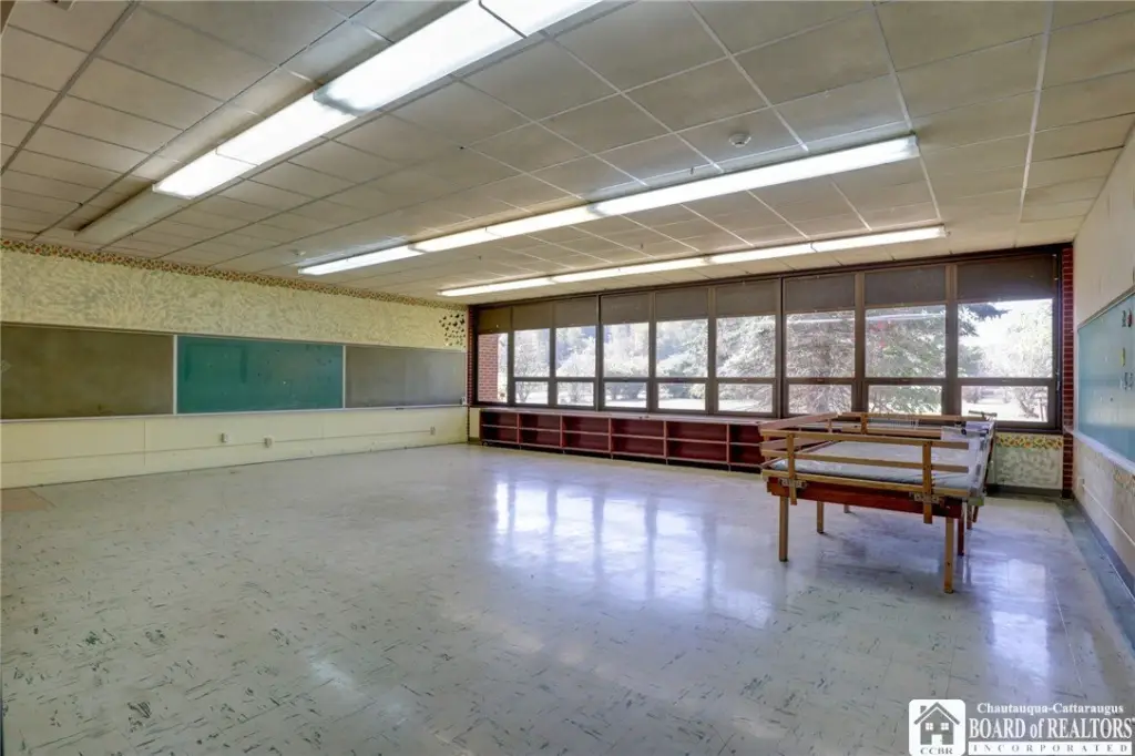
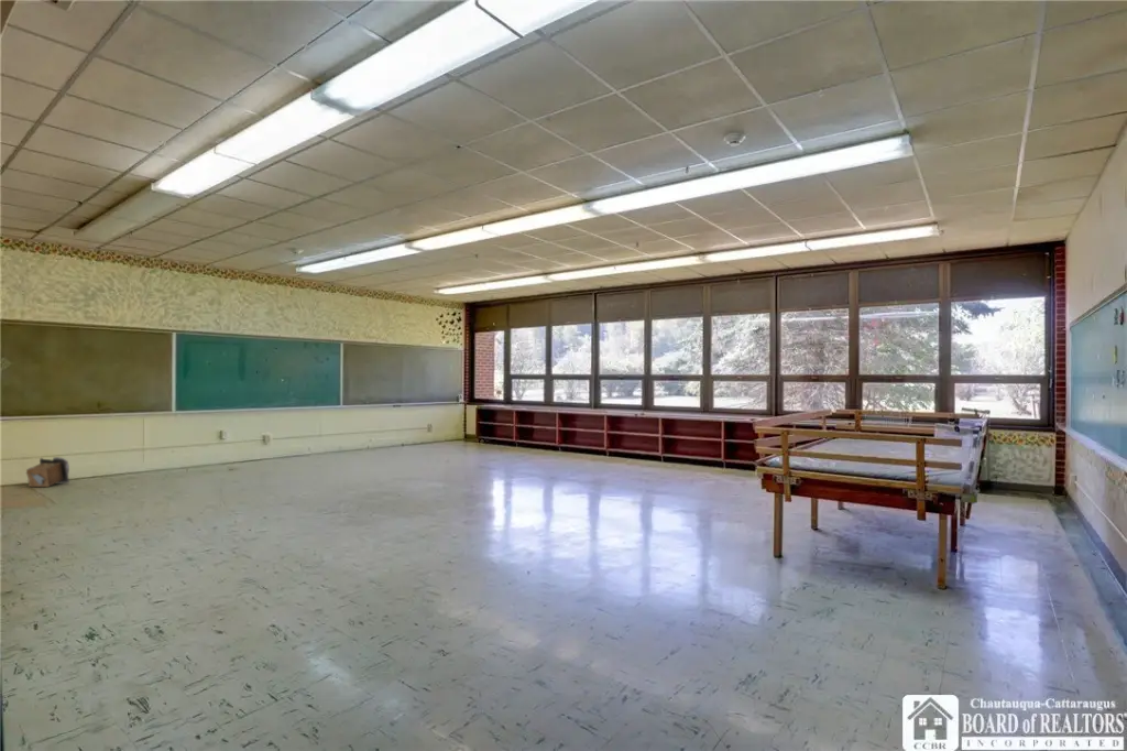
+ wooden crate [25,456,70,488]
